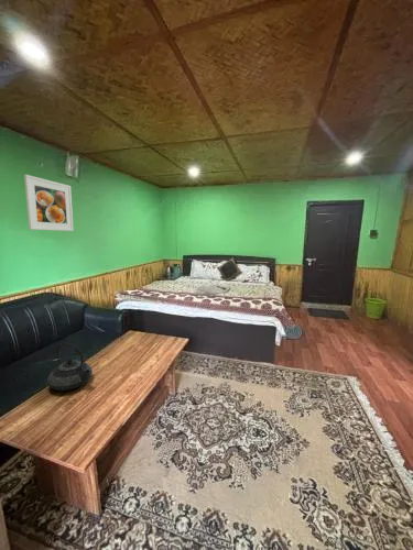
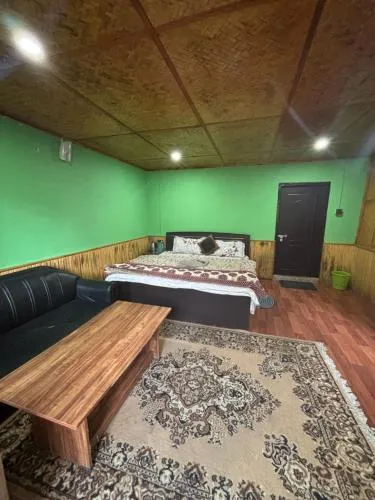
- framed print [23,174,75,232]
- teapot [46,342,94,392]
